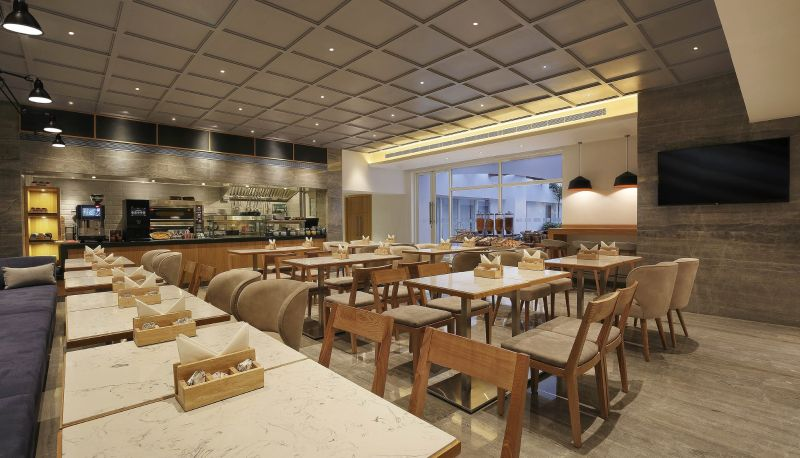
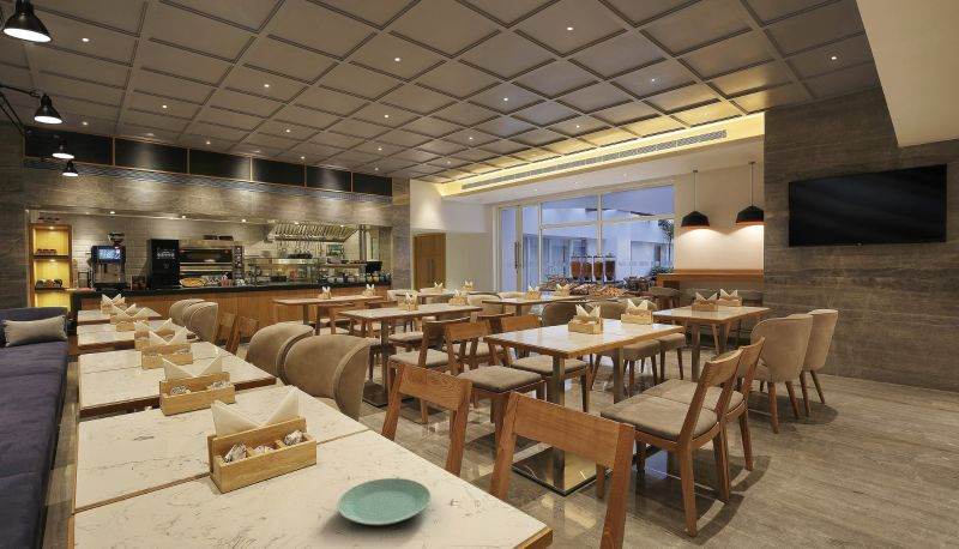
+ plate [336,477,433,526]
